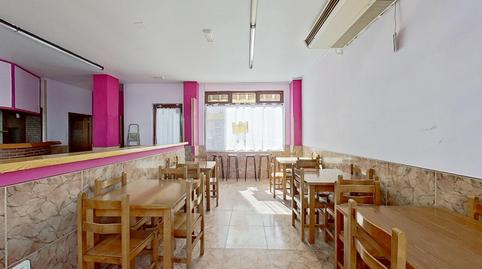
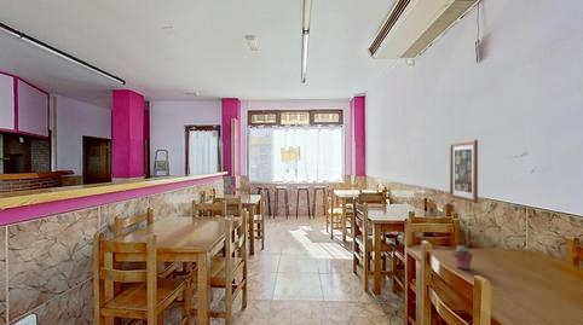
+ wall art [449,139,479,204]
+ potted succulent [451,244,474,271]
